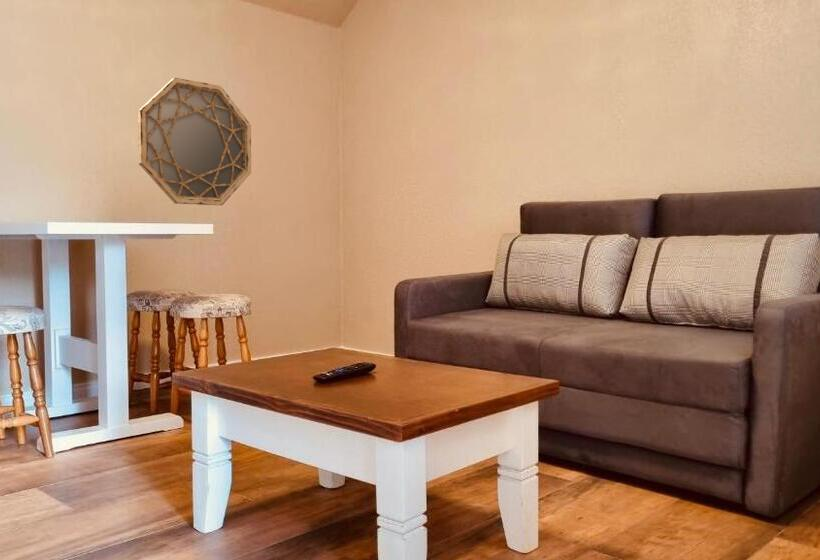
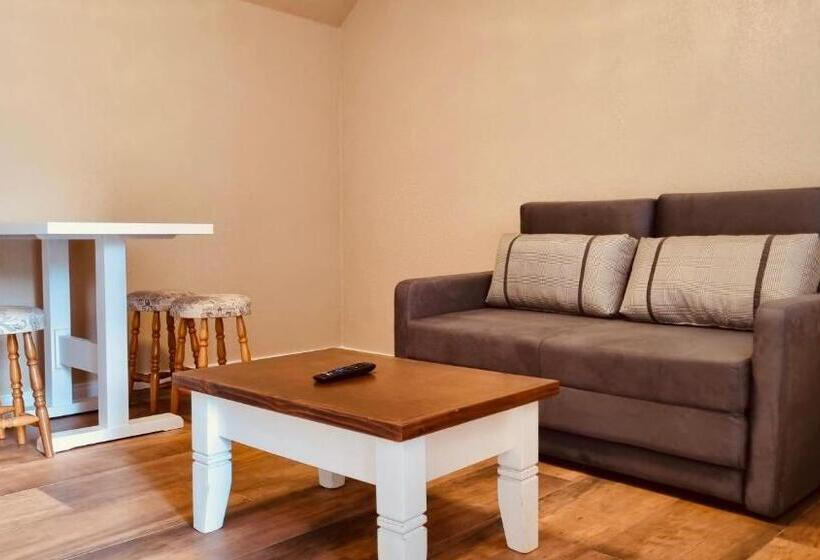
- home mirror [137,77,252,206]
